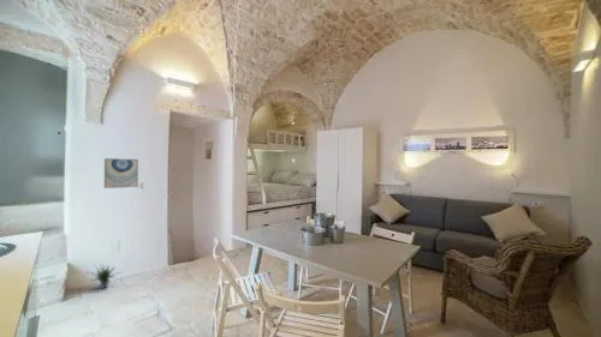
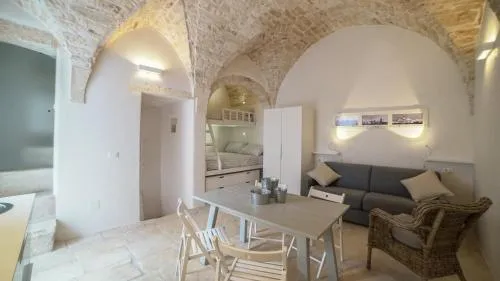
- wall art [103,157,139,189]
- potted plant [88,261,124,289]
